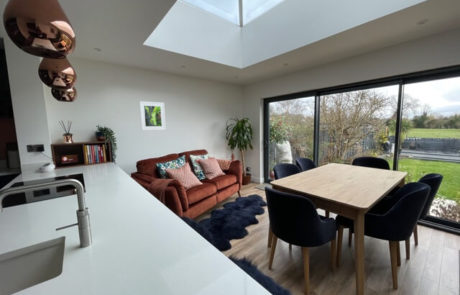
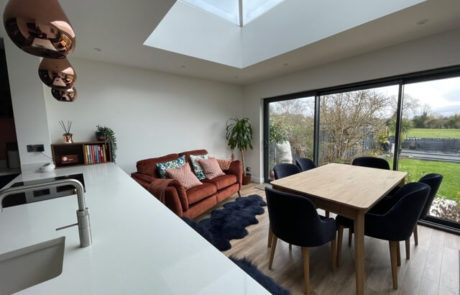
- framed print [138,100,167,132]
